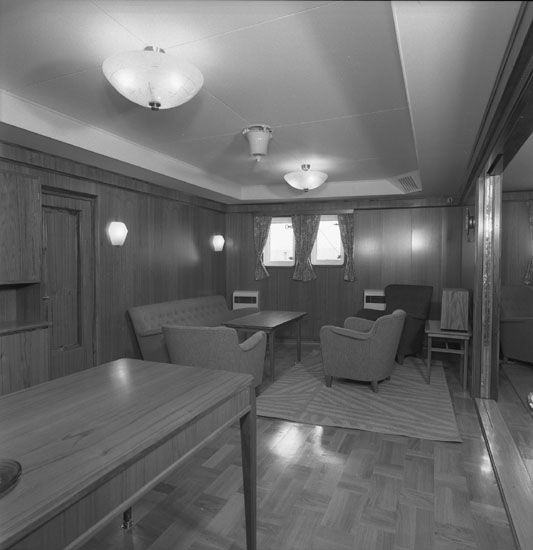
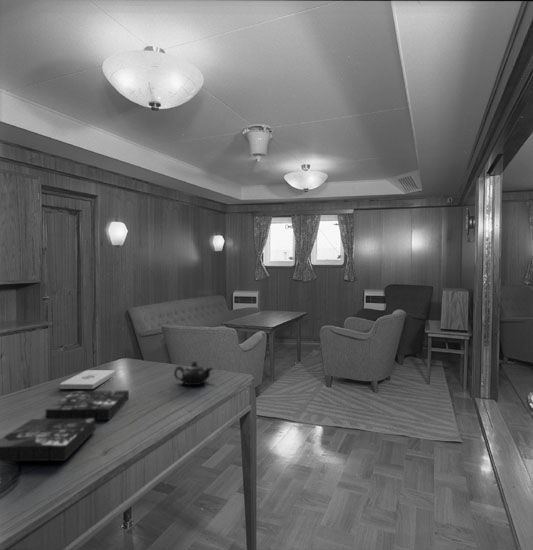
+ teapot [173,360,214,386]
+ board game [0,389,130,462]
+ notepad [59,369,117,390]
